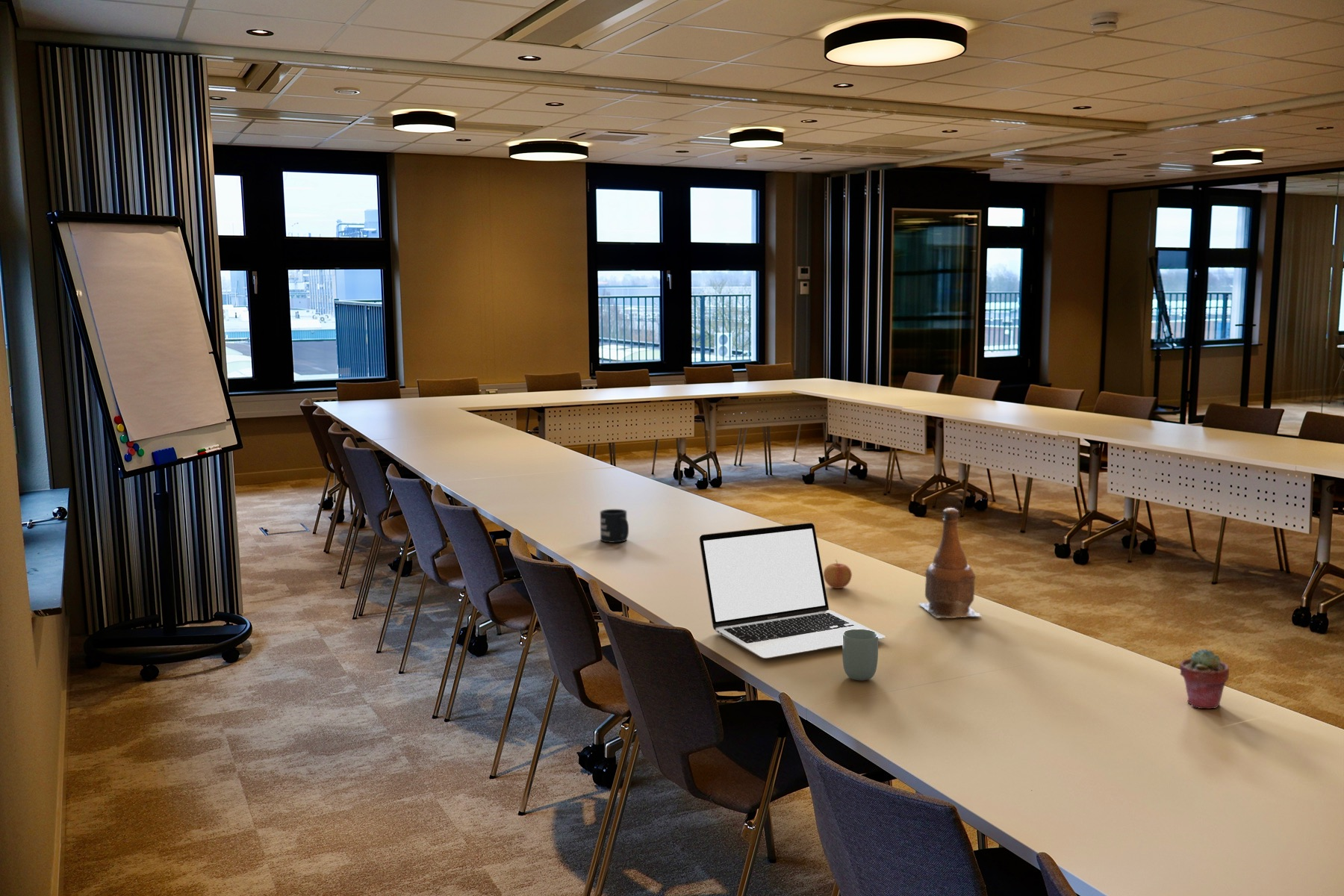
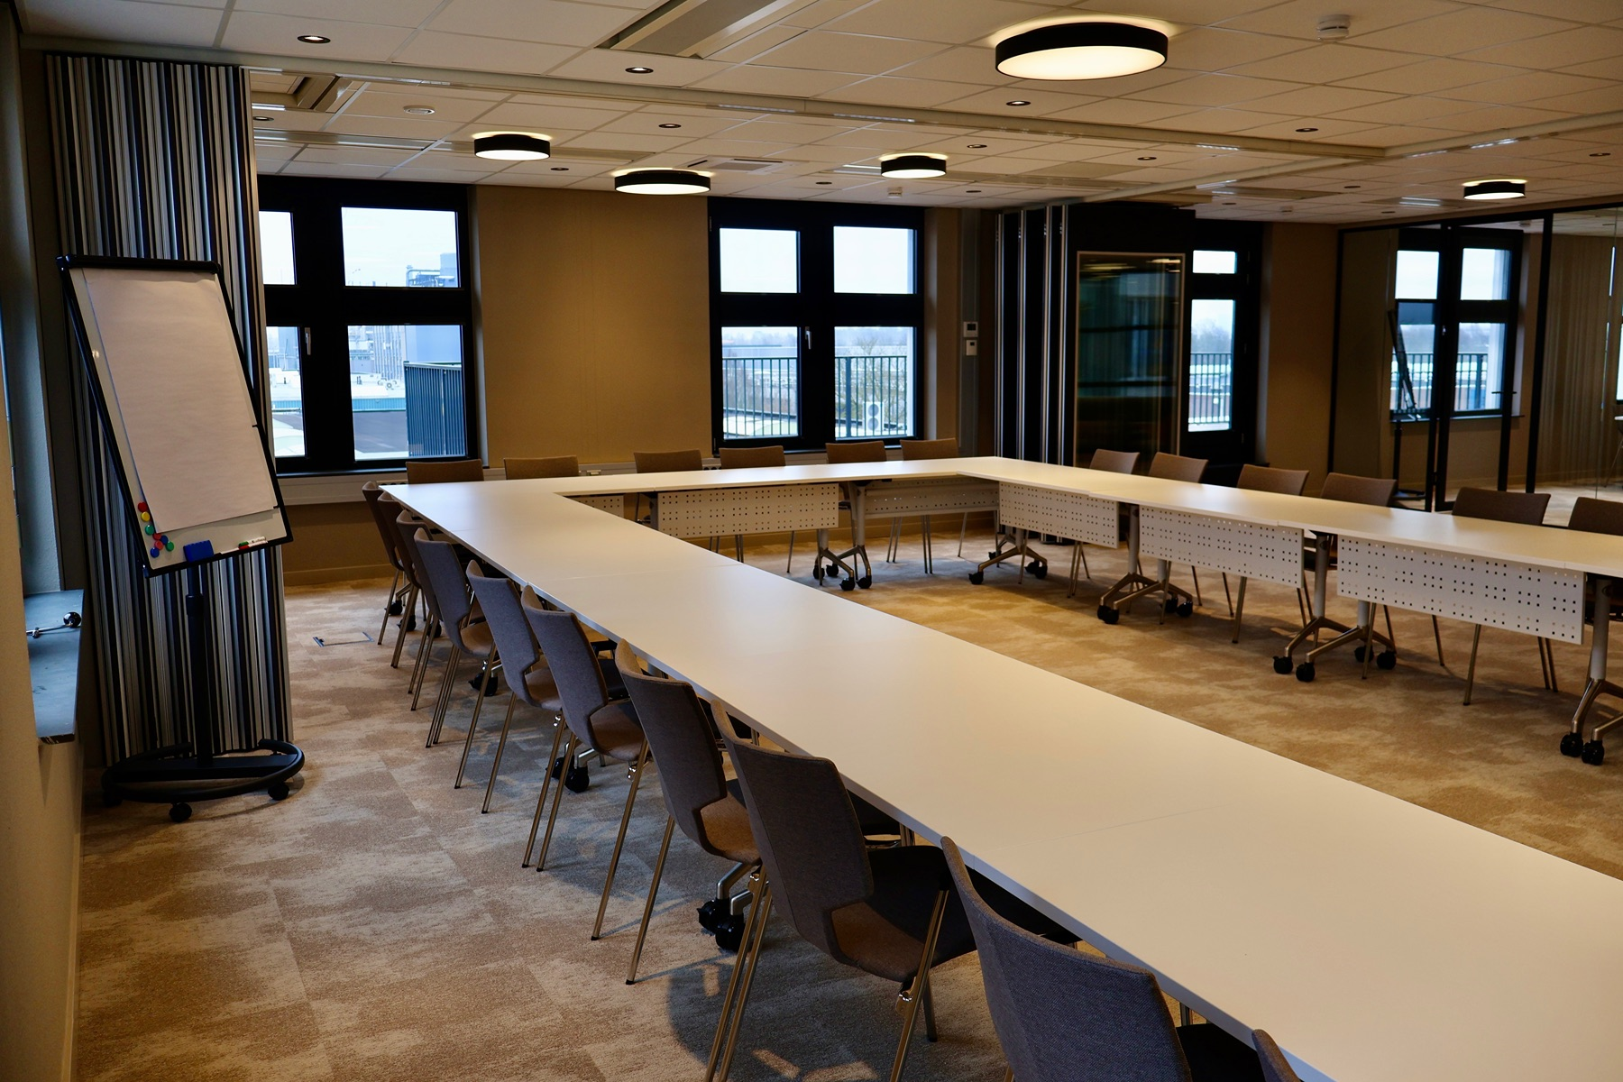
- apple [823,559,853,589]
- bottle [918,507,982,619]
- laptop [698,522,886,659]
- mug [600,508,629,544]
- cup [841,629,879,681]
- potted succulent [1179,648,1230,709]
